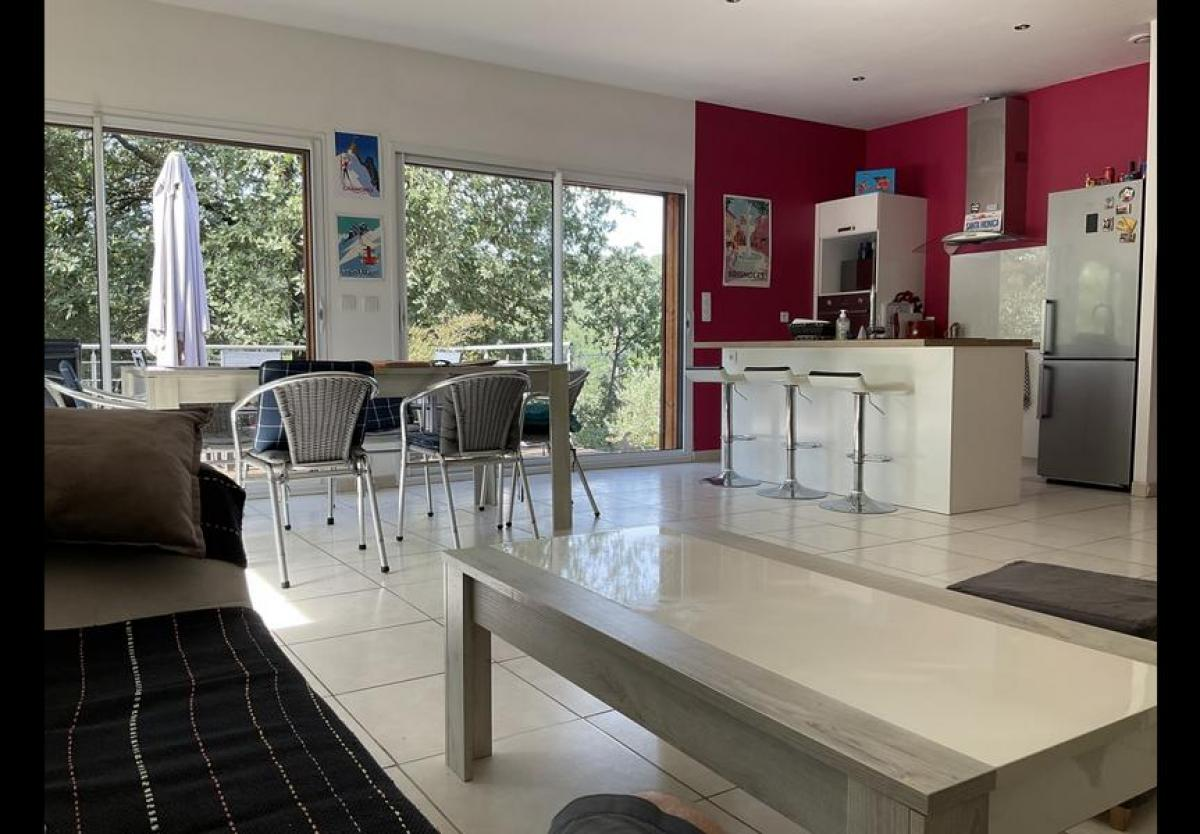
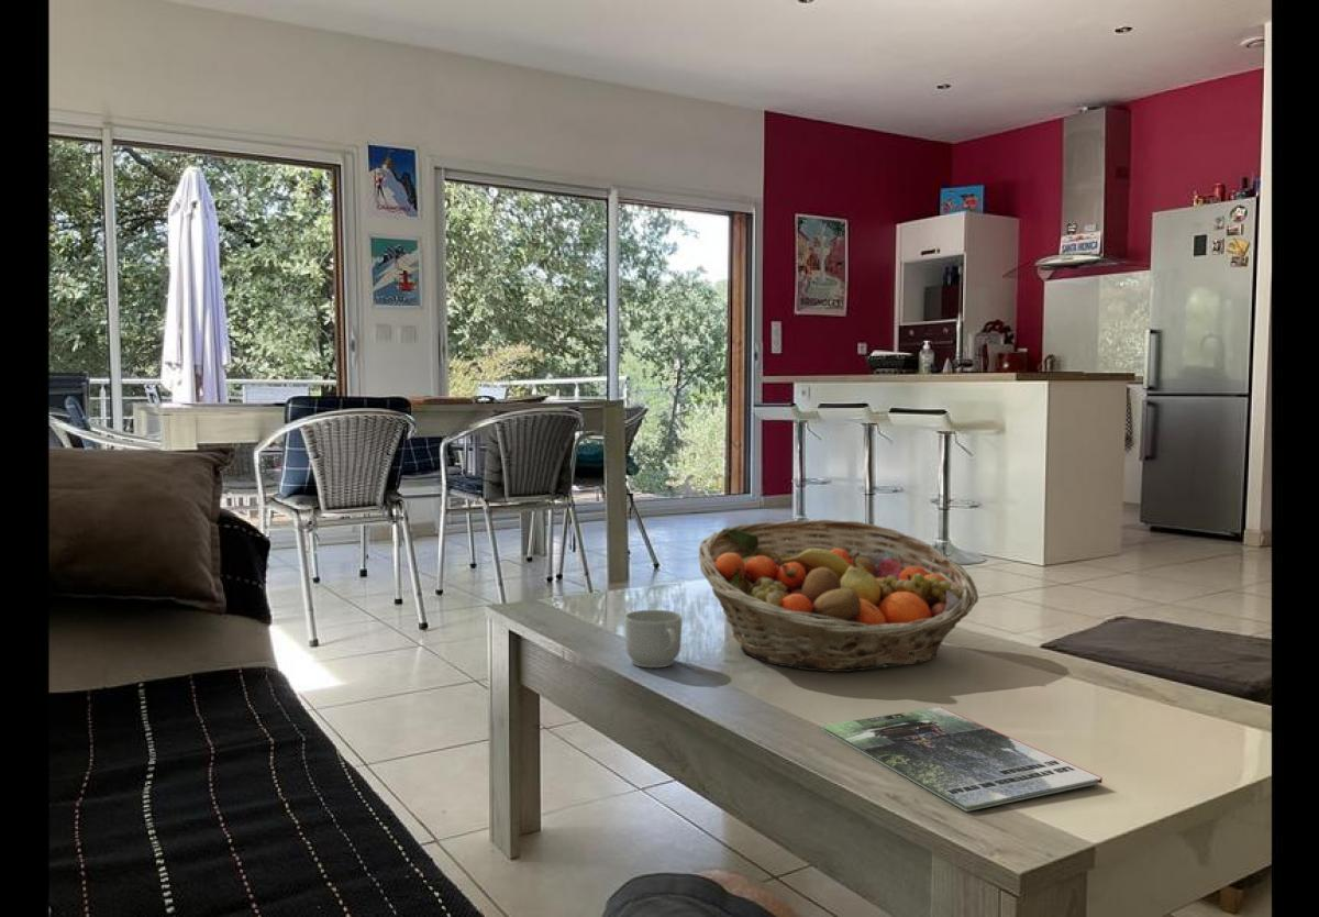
+ magazine [820,706,1104,813]
+ fruit basket [698,519,979,673]
+ mug [624,609,683,669]
